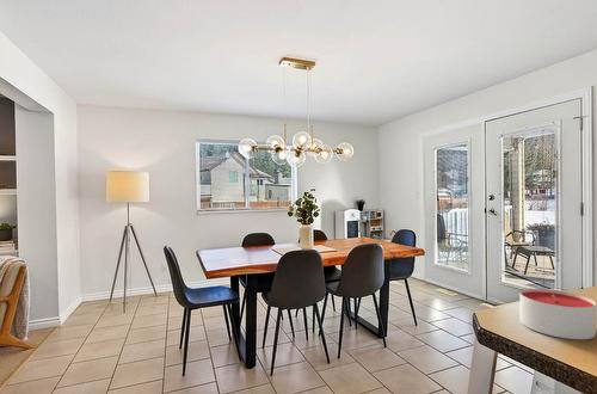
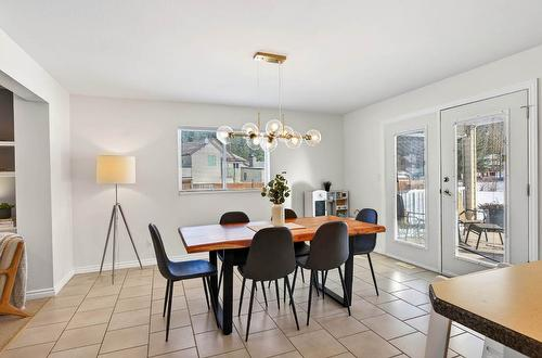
- candle [519,288,597,340]
